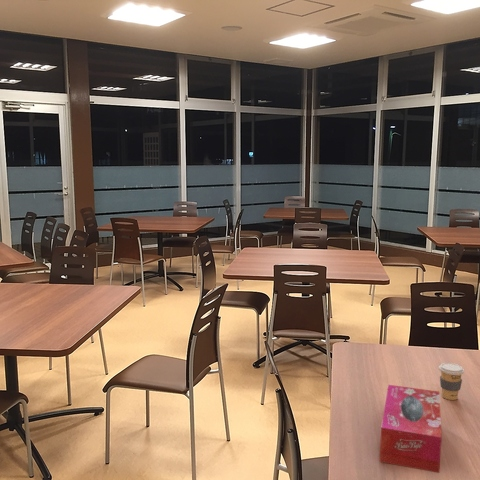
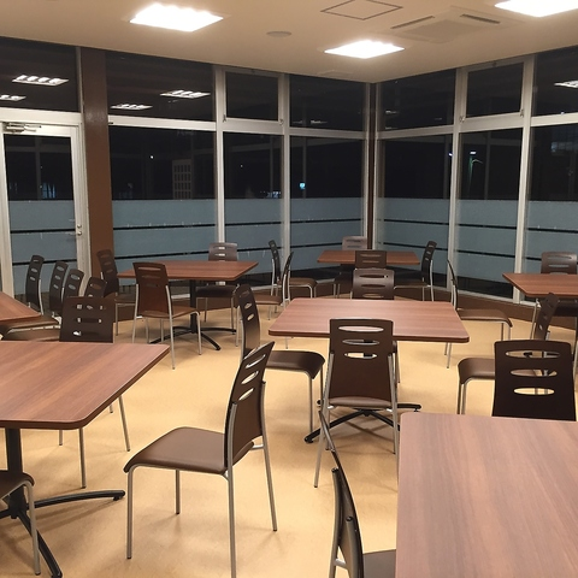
- coffee cup [438,362,465,401]
- tissue box [379,384,443,474]
